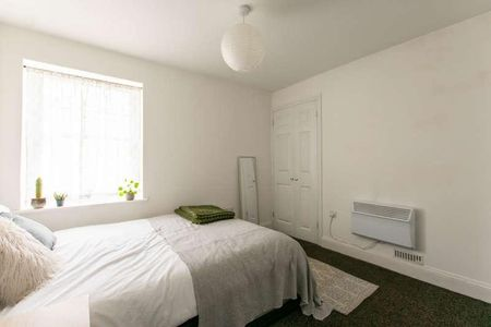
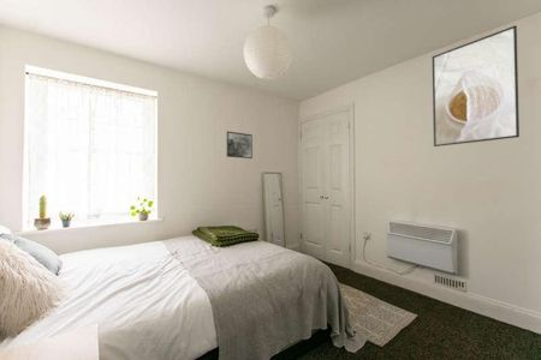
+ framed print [432,24,521,148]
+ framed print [226,131,254,160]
